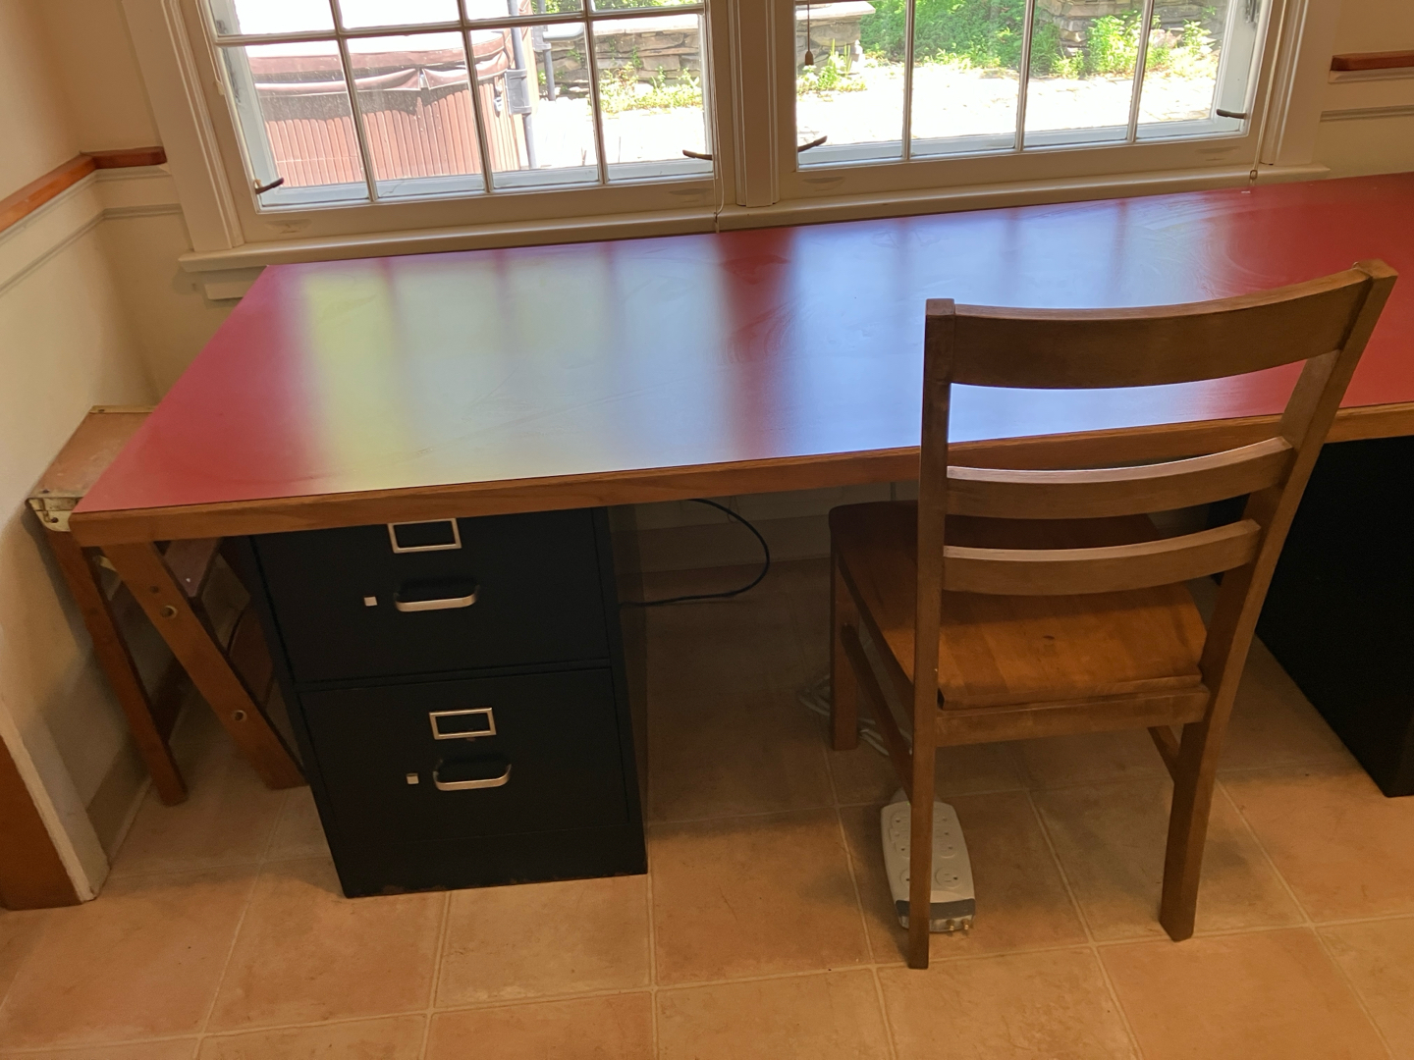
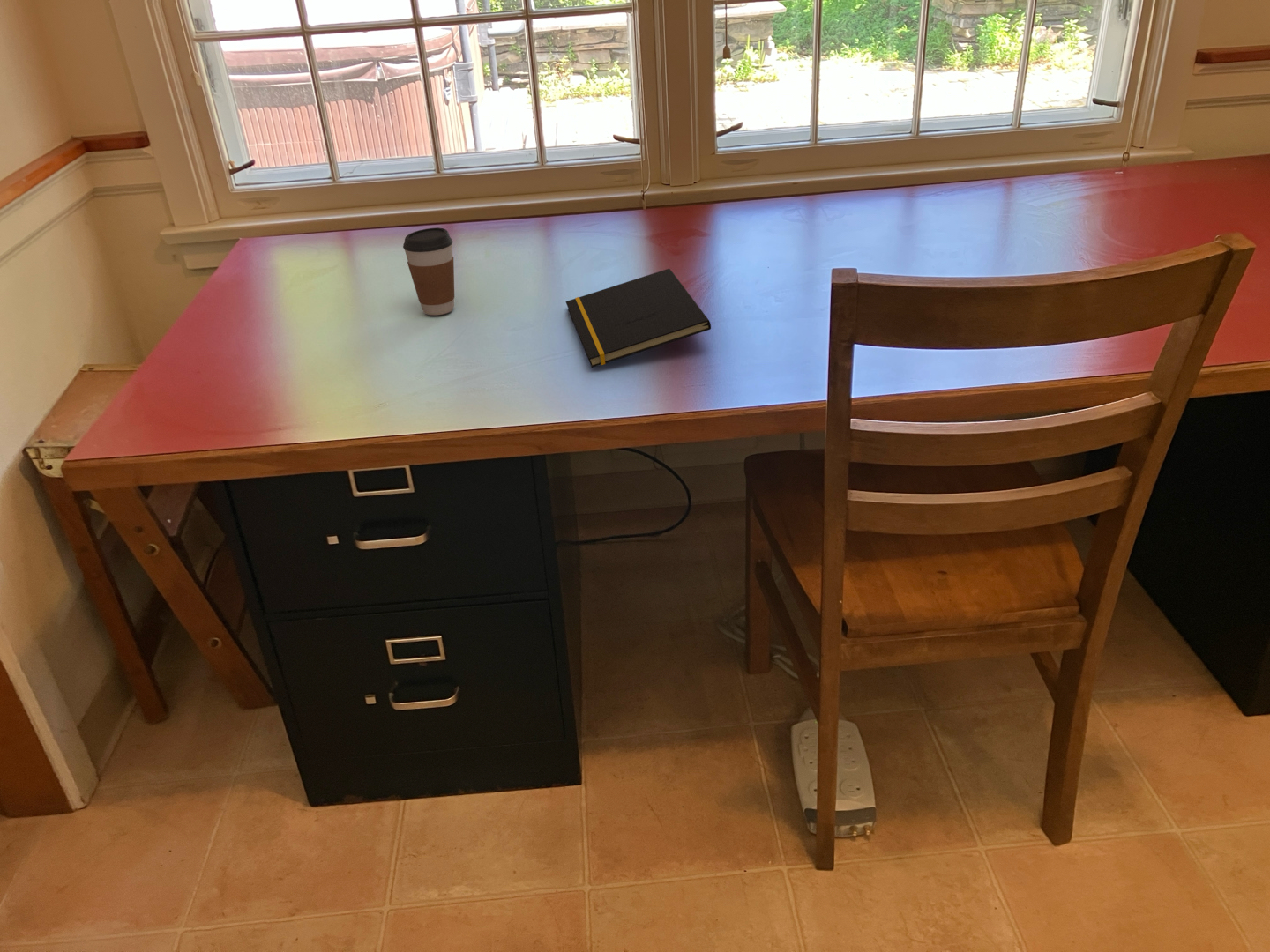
+ coffee cup [402,227,455,316]
+ notepad [565,268,712,368]
